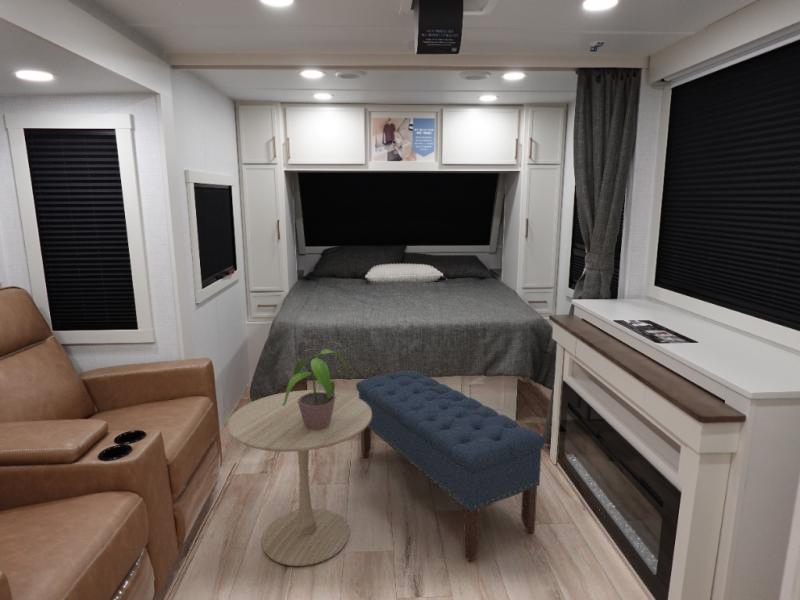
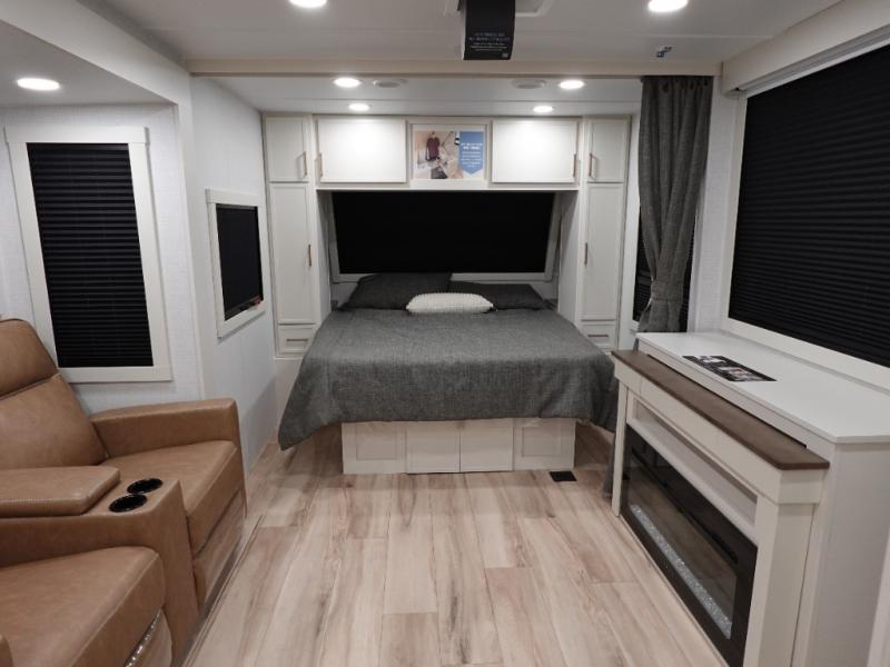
- side table [227,389,372,567]
- bench [355,369,546,562]
- potted plant [283,348,350,430]
